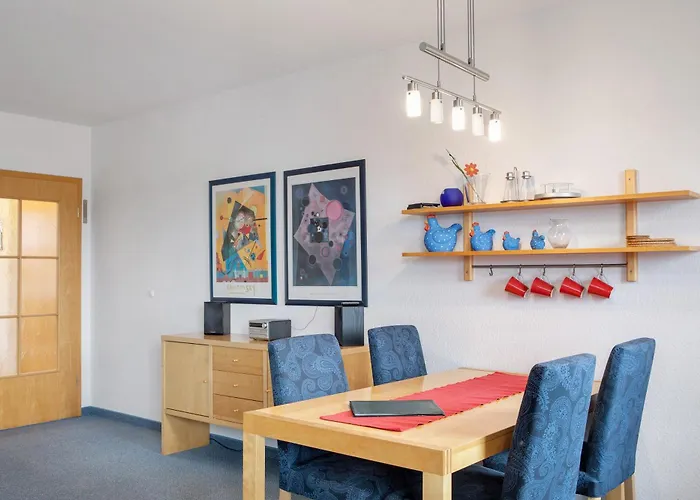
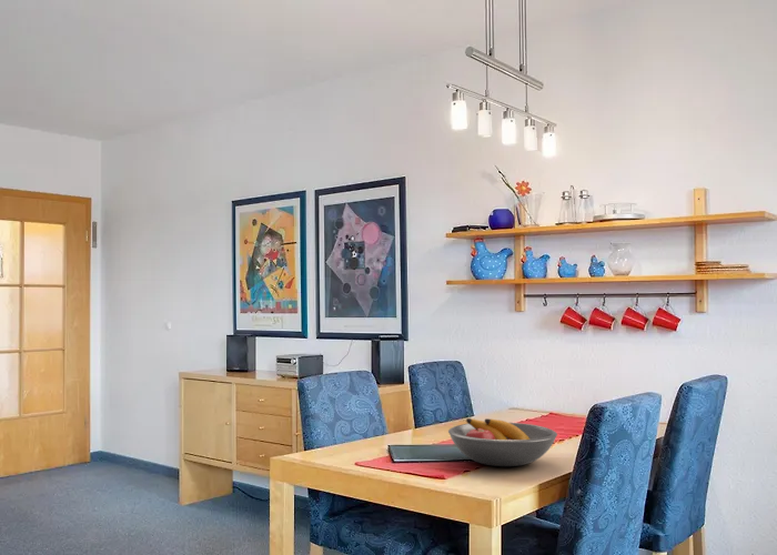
+ fruit bowl [447,417,558,467]
